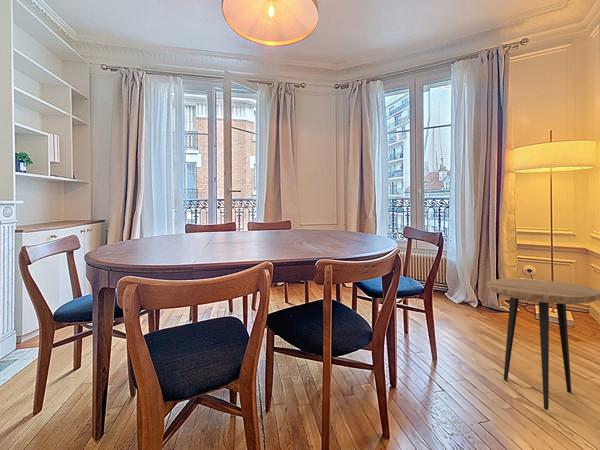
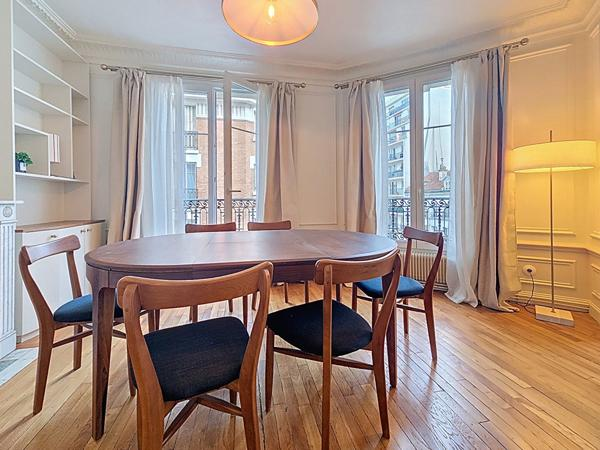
- side table [486,278,600,411]
